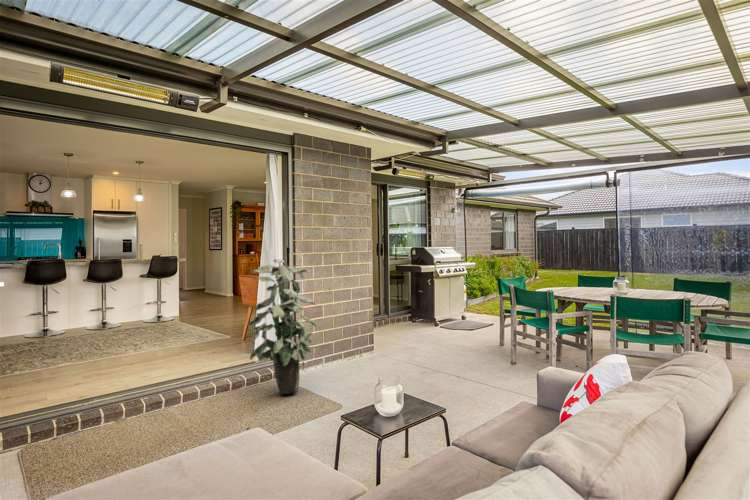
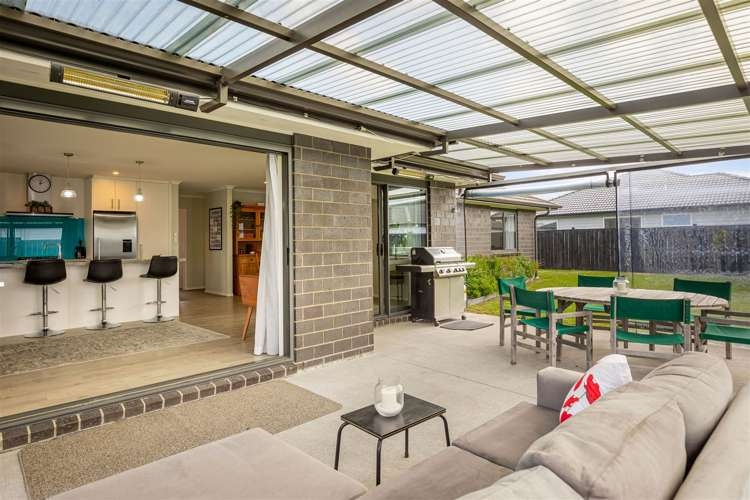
- indoor plant [248,258,317,396]
